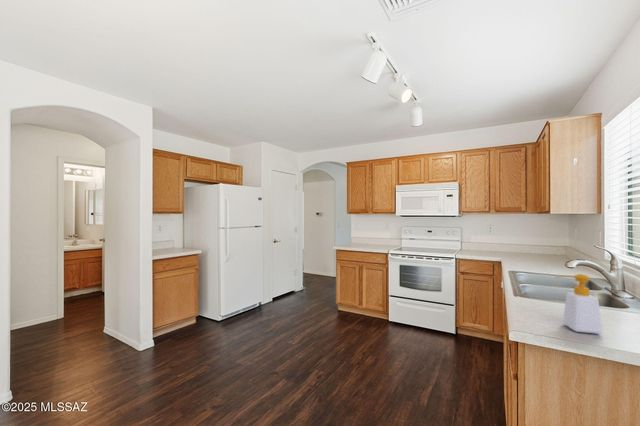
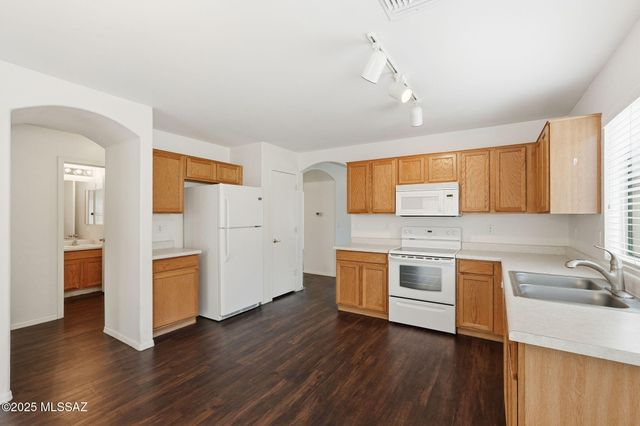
- soap bottle [555,273,603,335]
